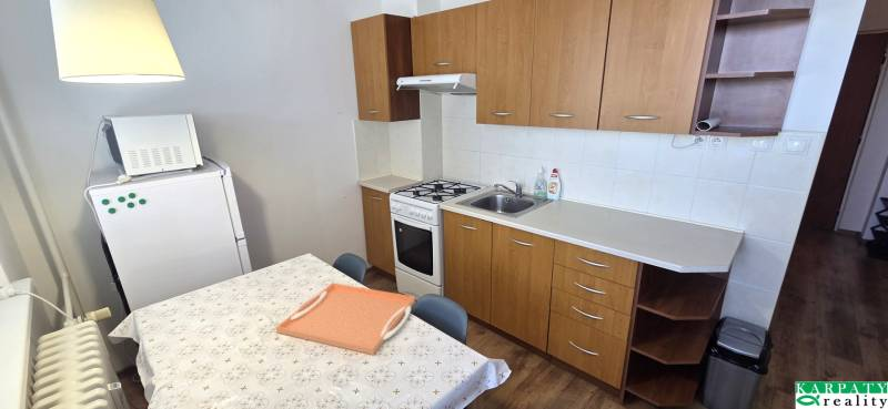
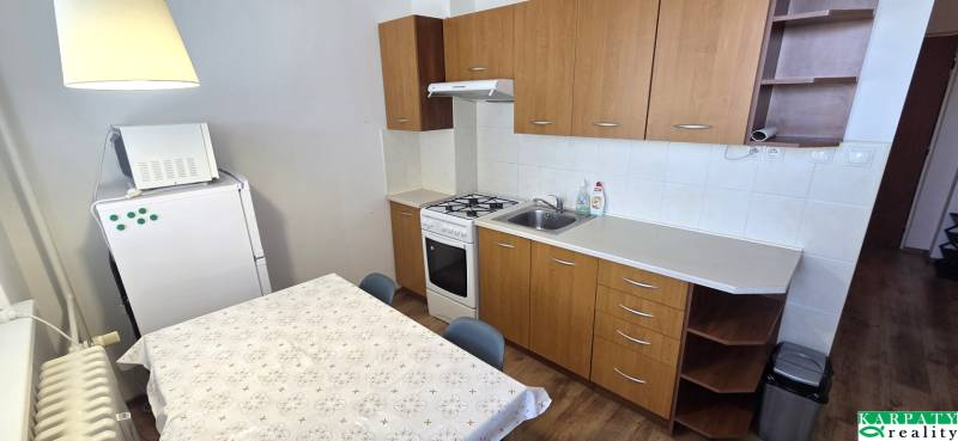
- serving tray [275,282,416,356]
